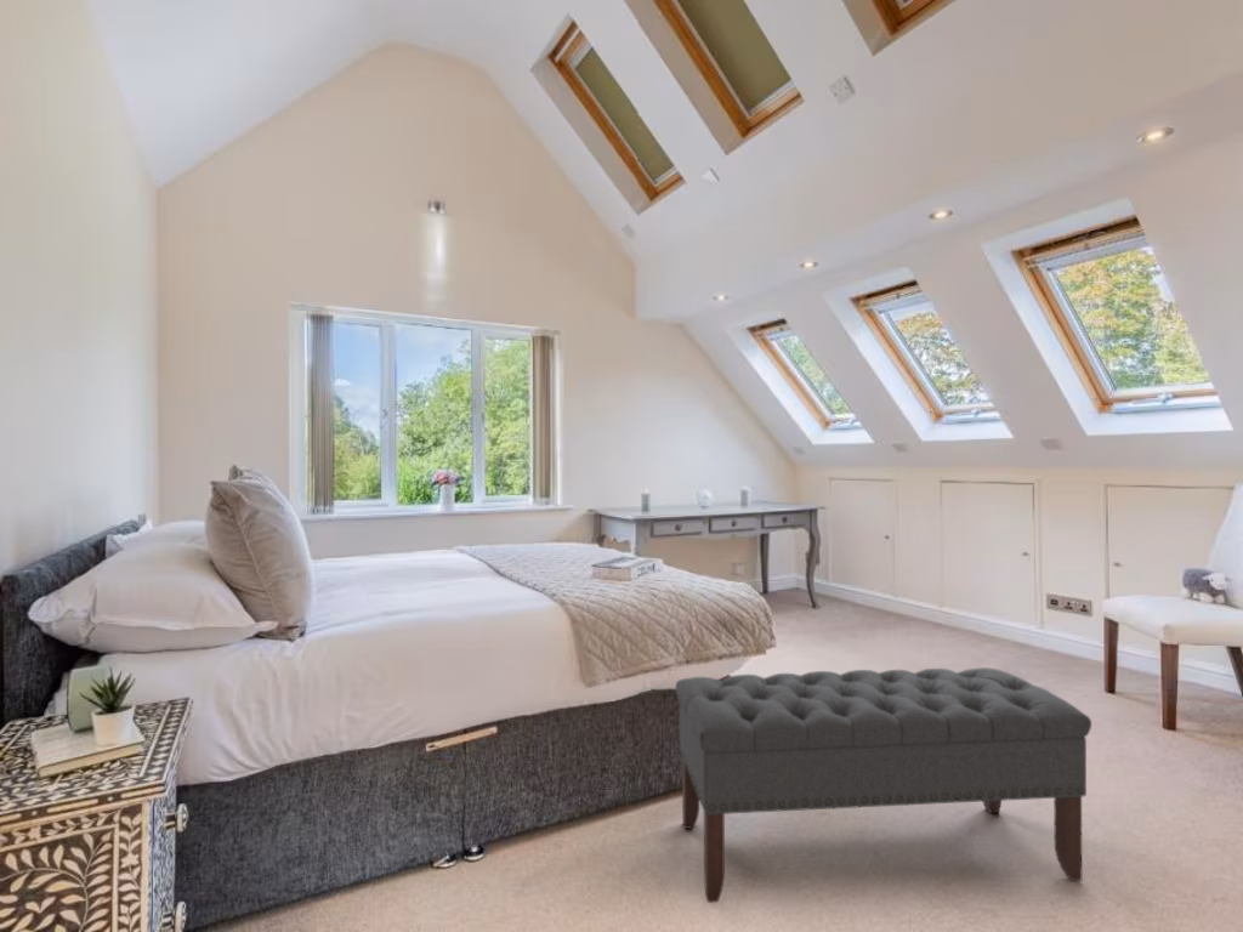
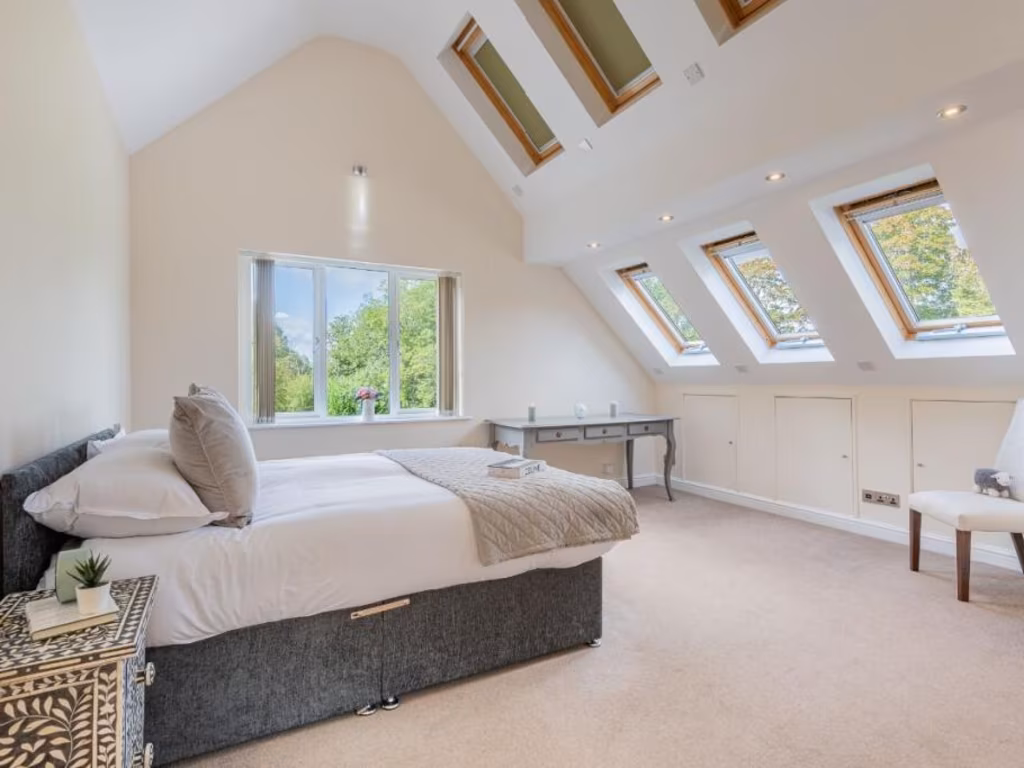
- bench [675,666,1092,904]
